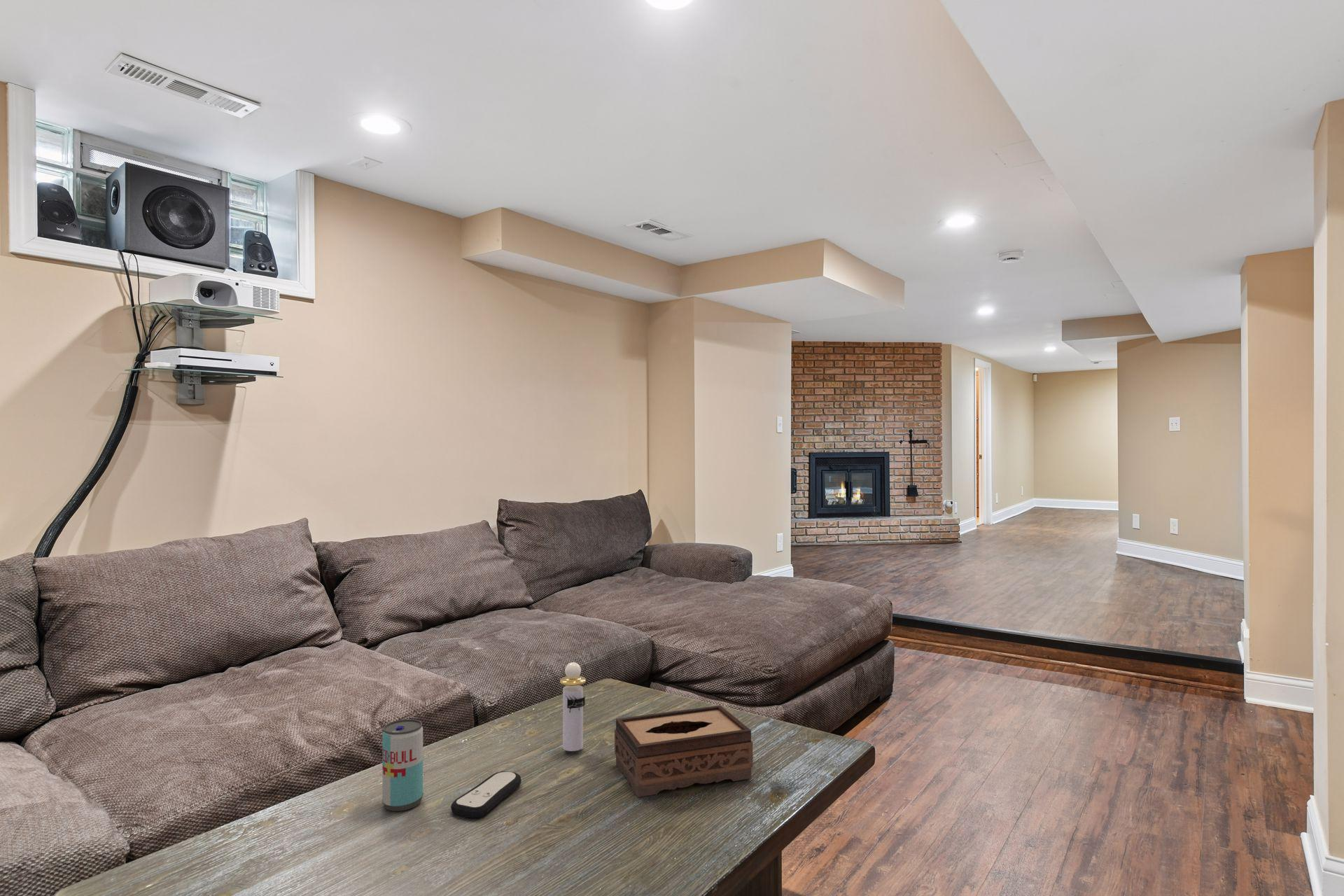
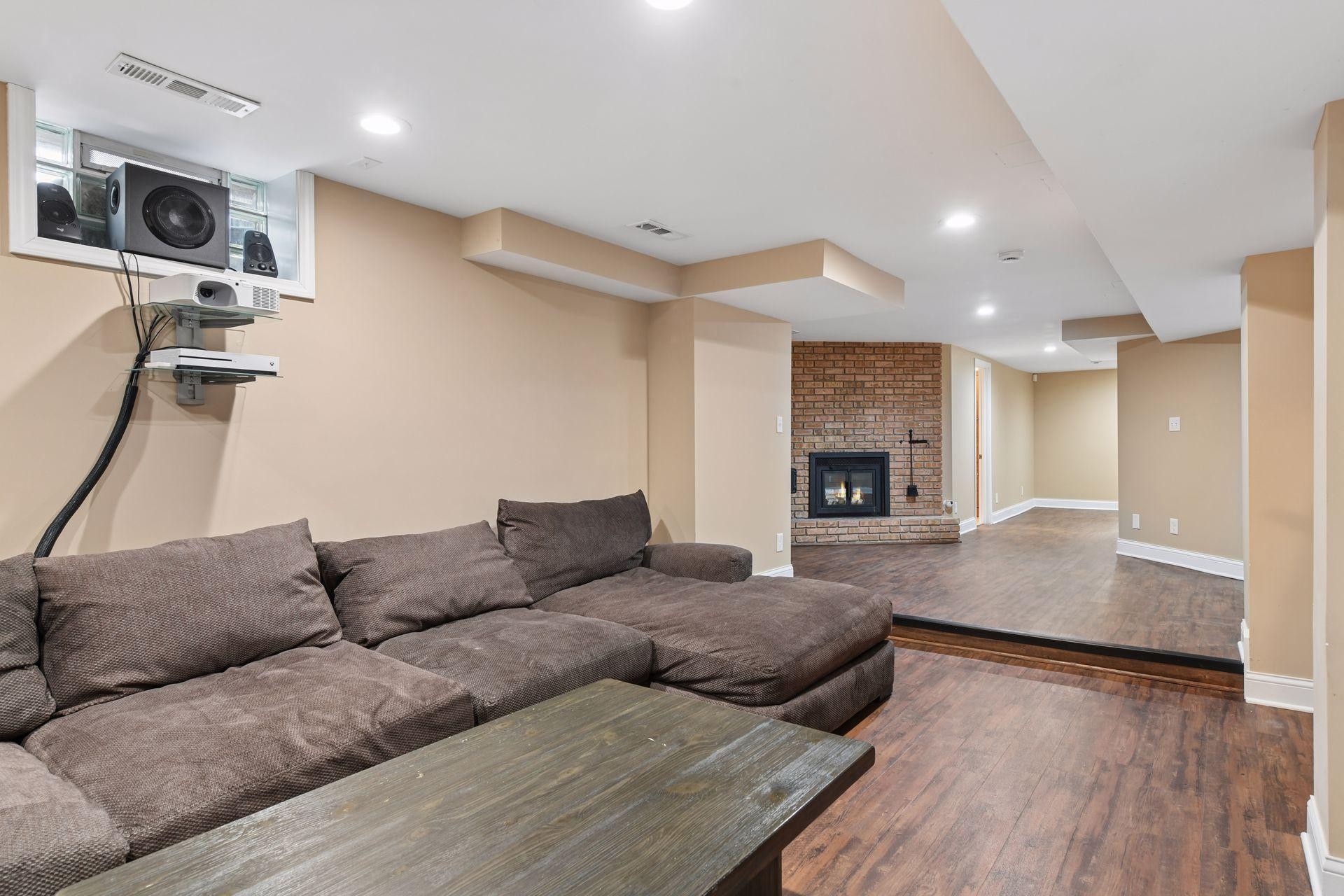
- perfume bottle [559,661,587,752]
- tissue box [614,705,753,798]
- beverage can [381,719,424,812]
- remote control [450,771,522,819]
